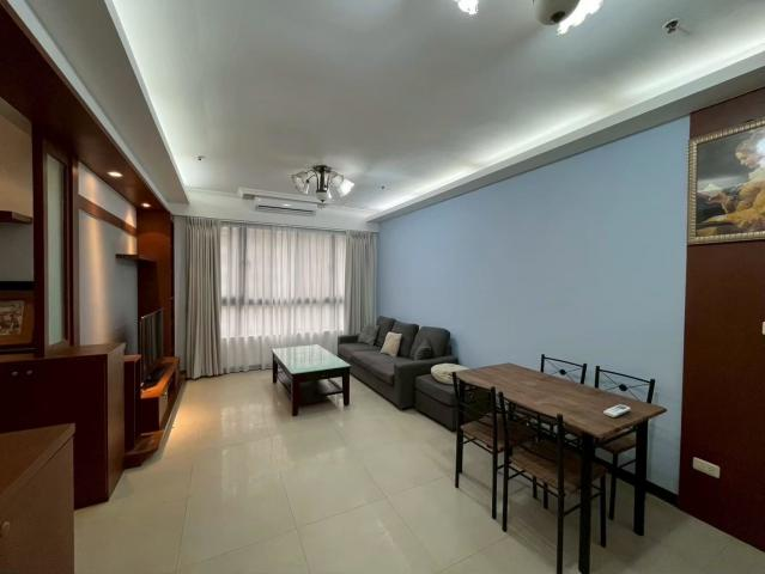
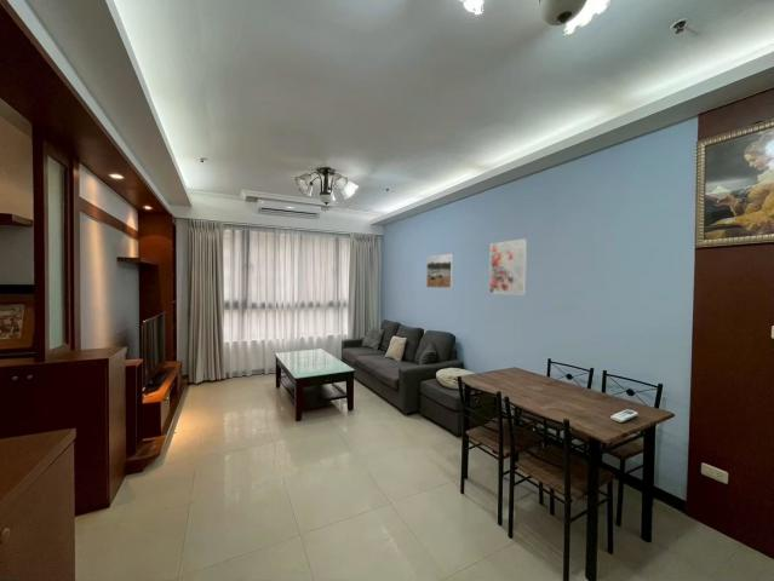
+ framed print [488,237,528,297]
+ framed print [425,253,454,289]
